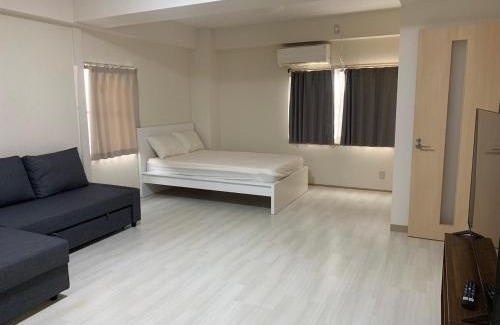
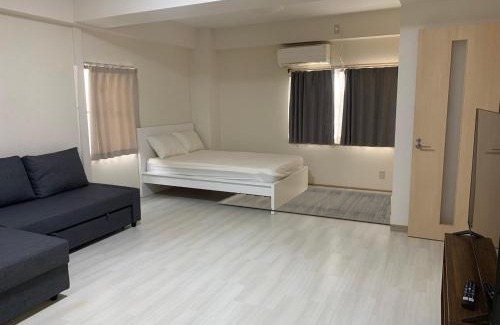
+ rug [217,186,393,225]
